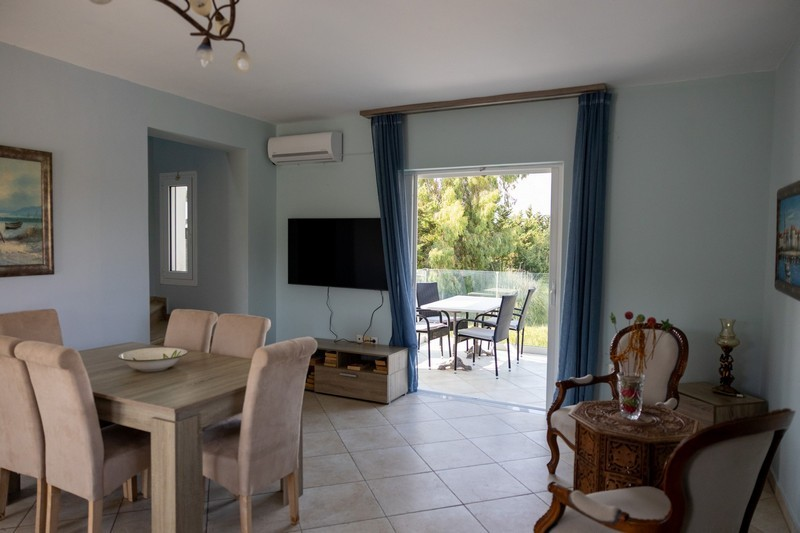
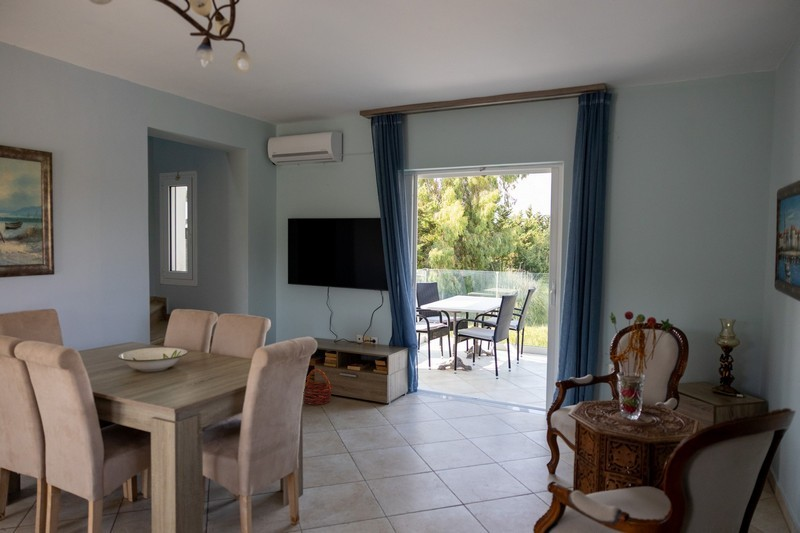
+ basket [303,368,334,406]
